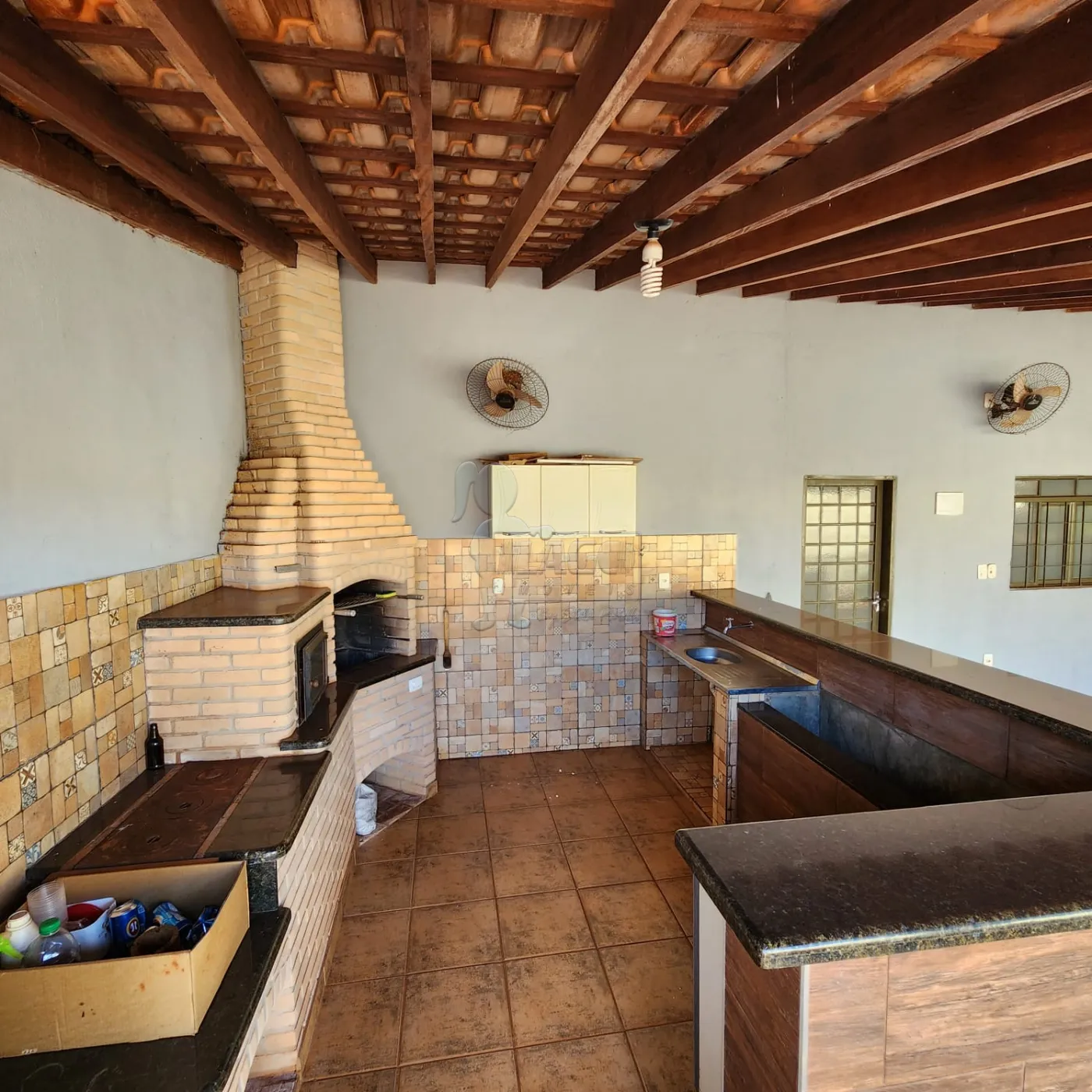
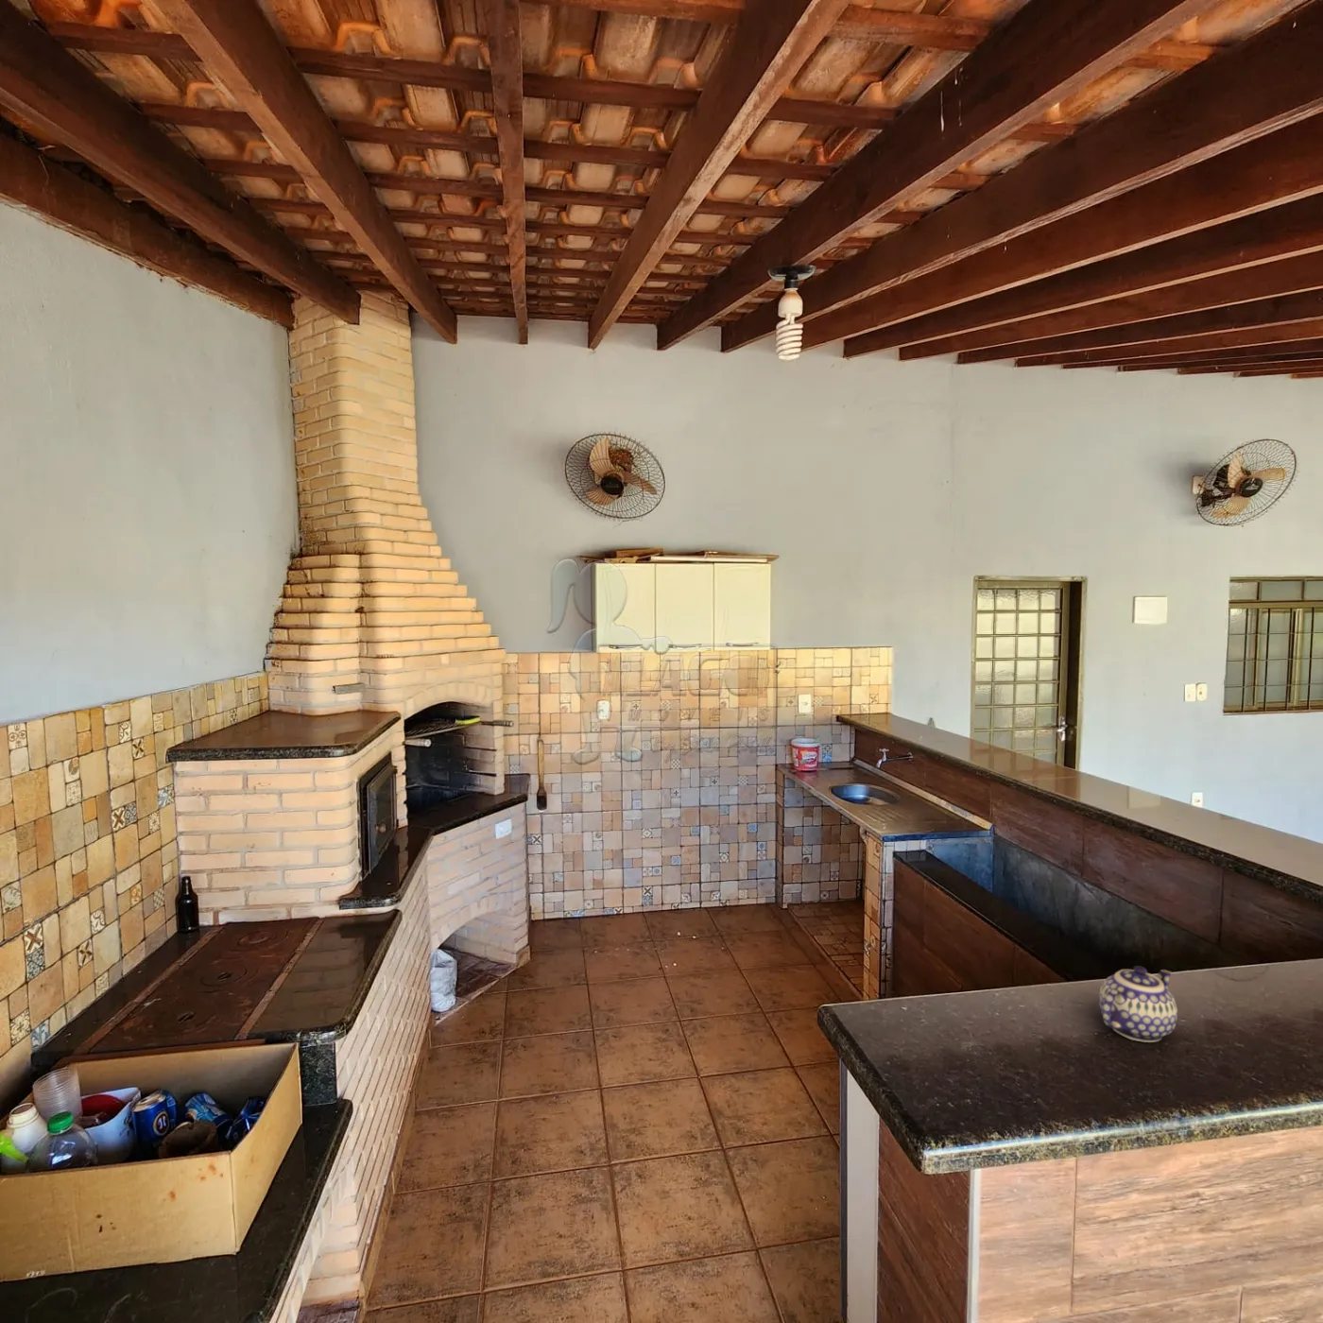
+ teapot [1098,964,1179,1043]
